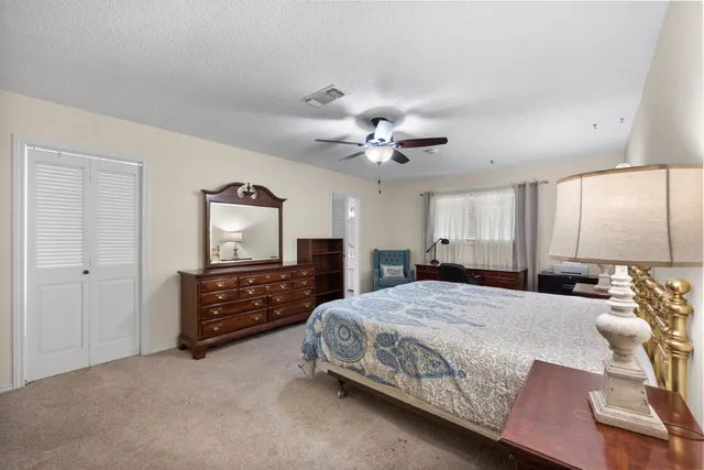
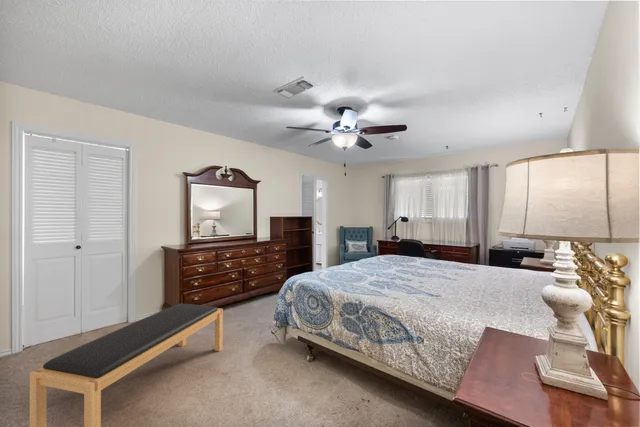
+ bench [29,303,224,427]
